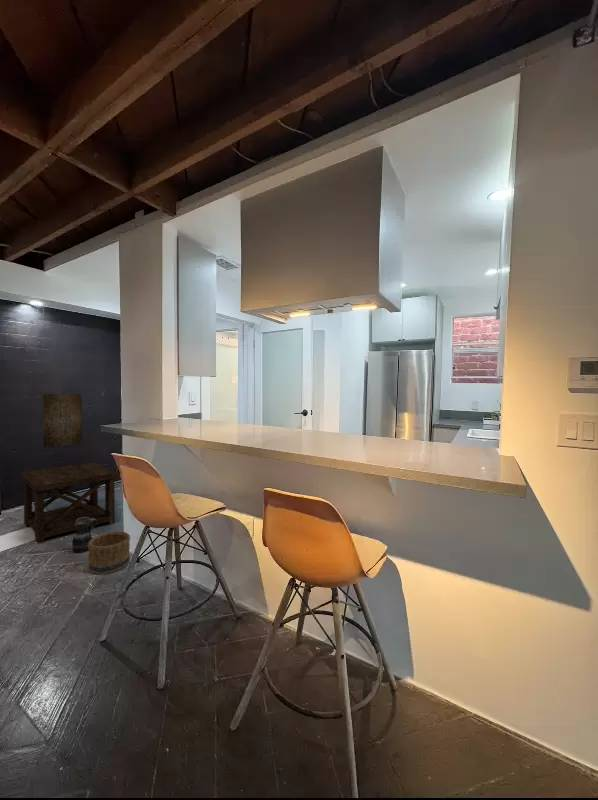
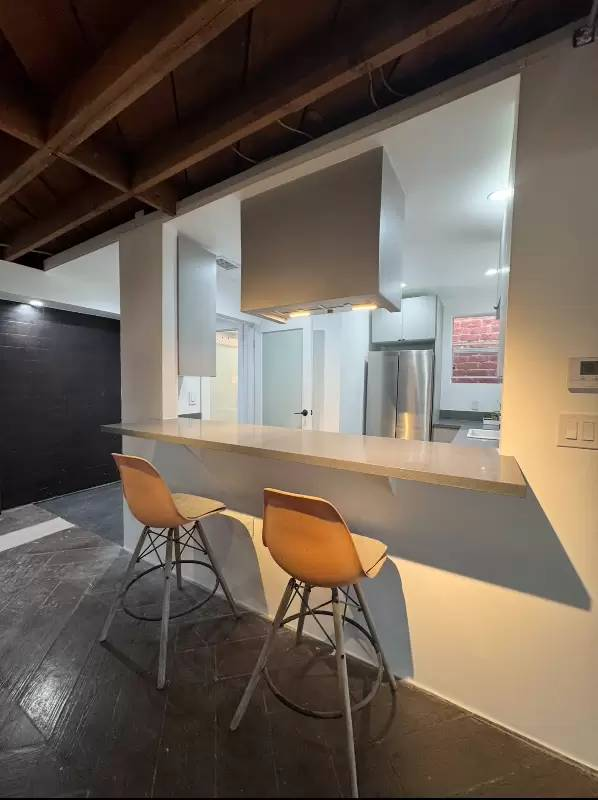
- ceramic jug [71,517,96,553]
- side table [19,461,118,545]
- wall art [42,393,83,448]
- basket [88,530,131,575]
